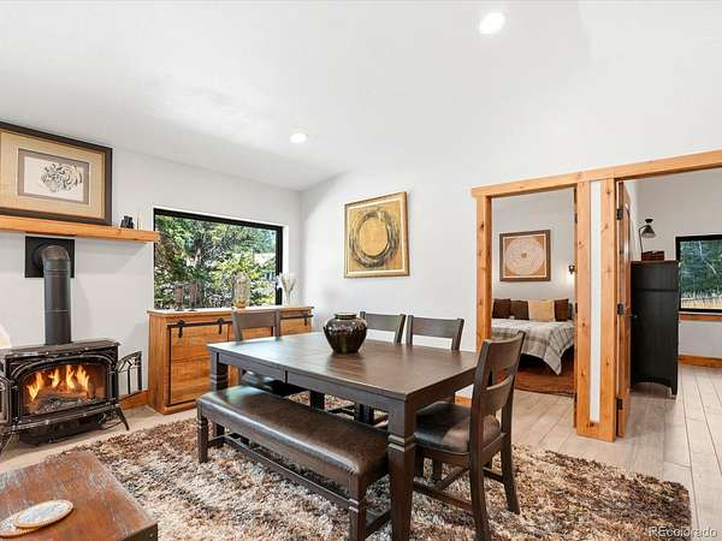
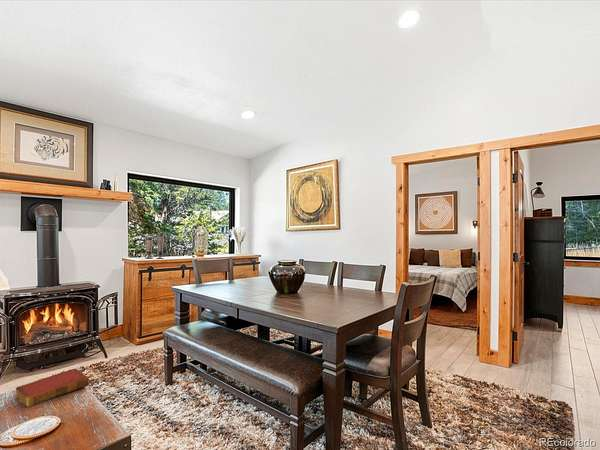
+ book [15,368,90,408]
